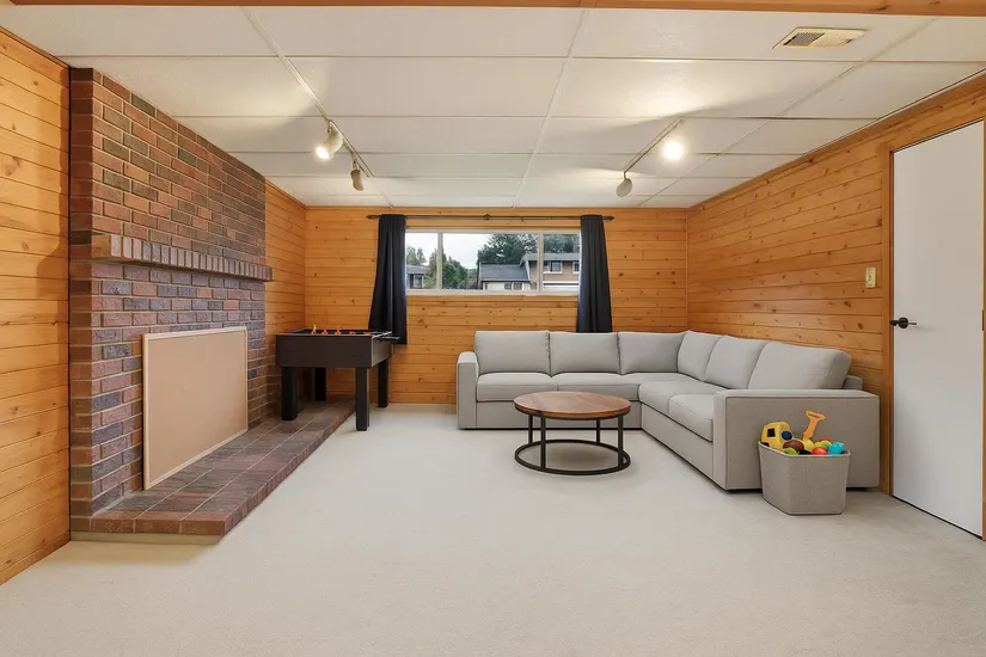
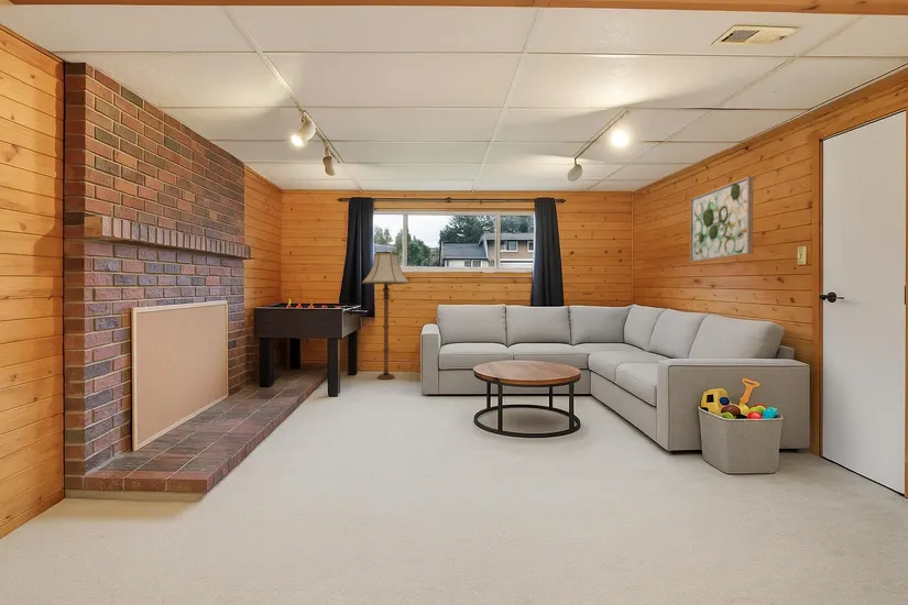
+ floor lamp [361,250,411,381]
+ wall art [689,175,754,263]
